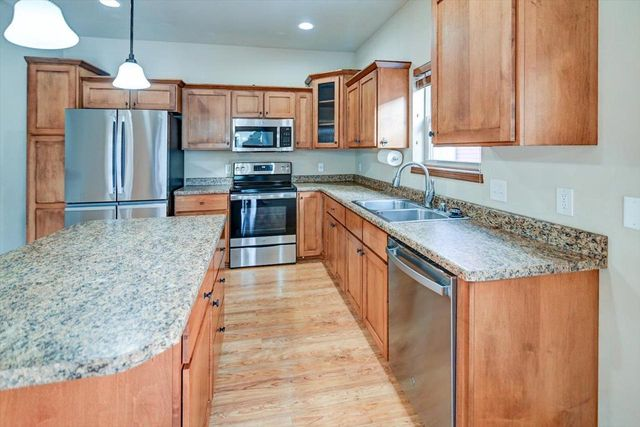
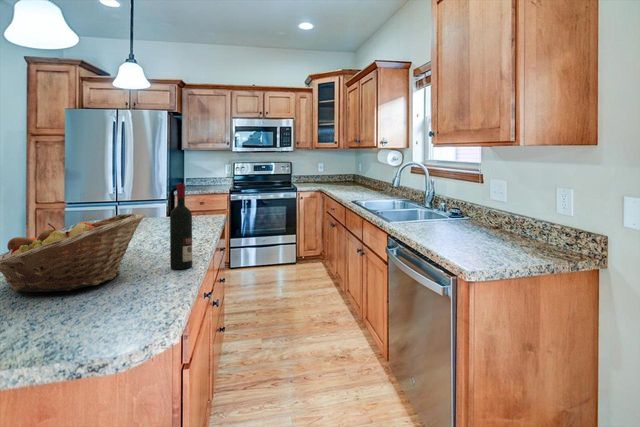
+ alcohol [169,183,193,270]
+ fruit basket [0,213,146,293]
